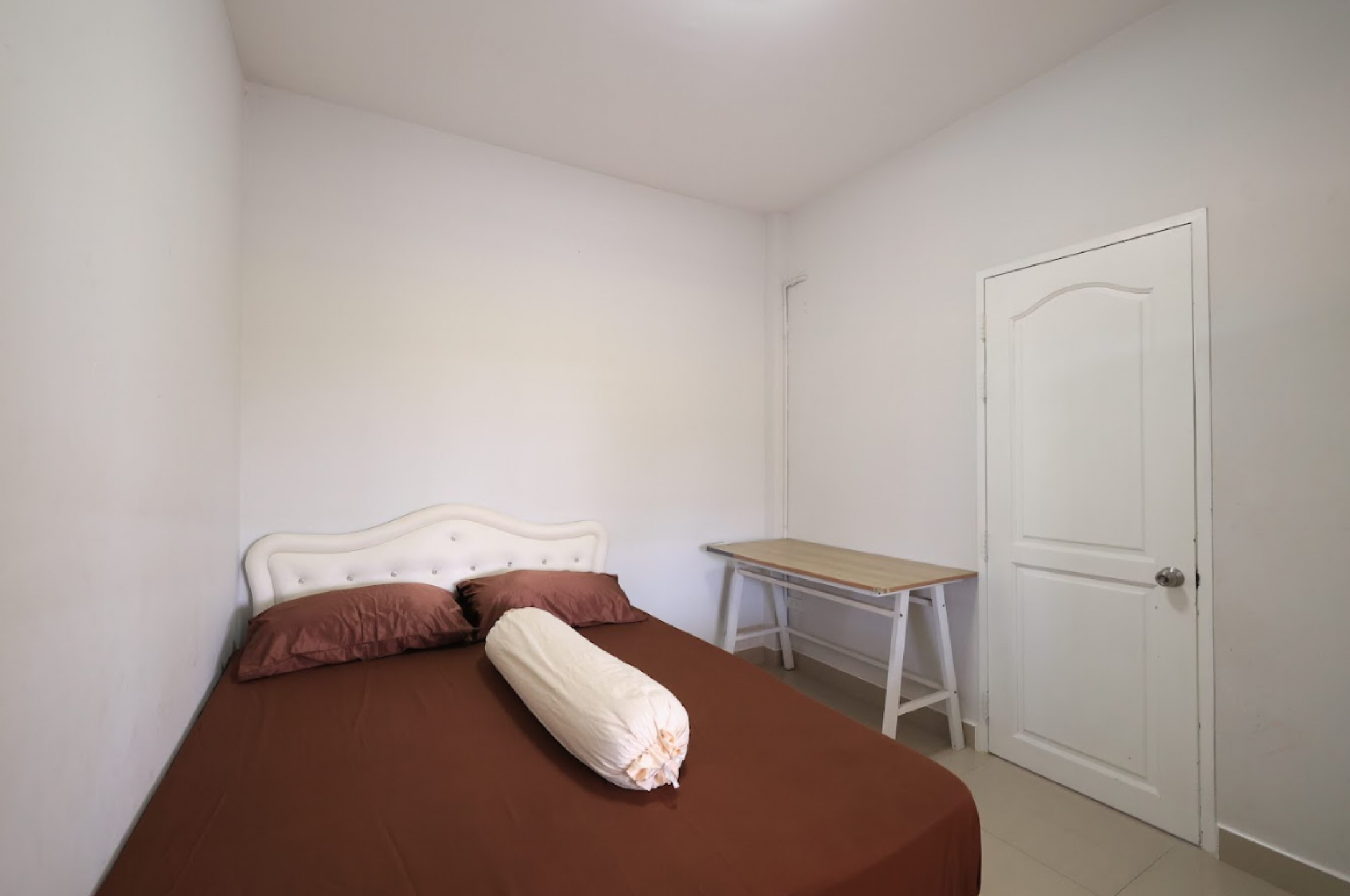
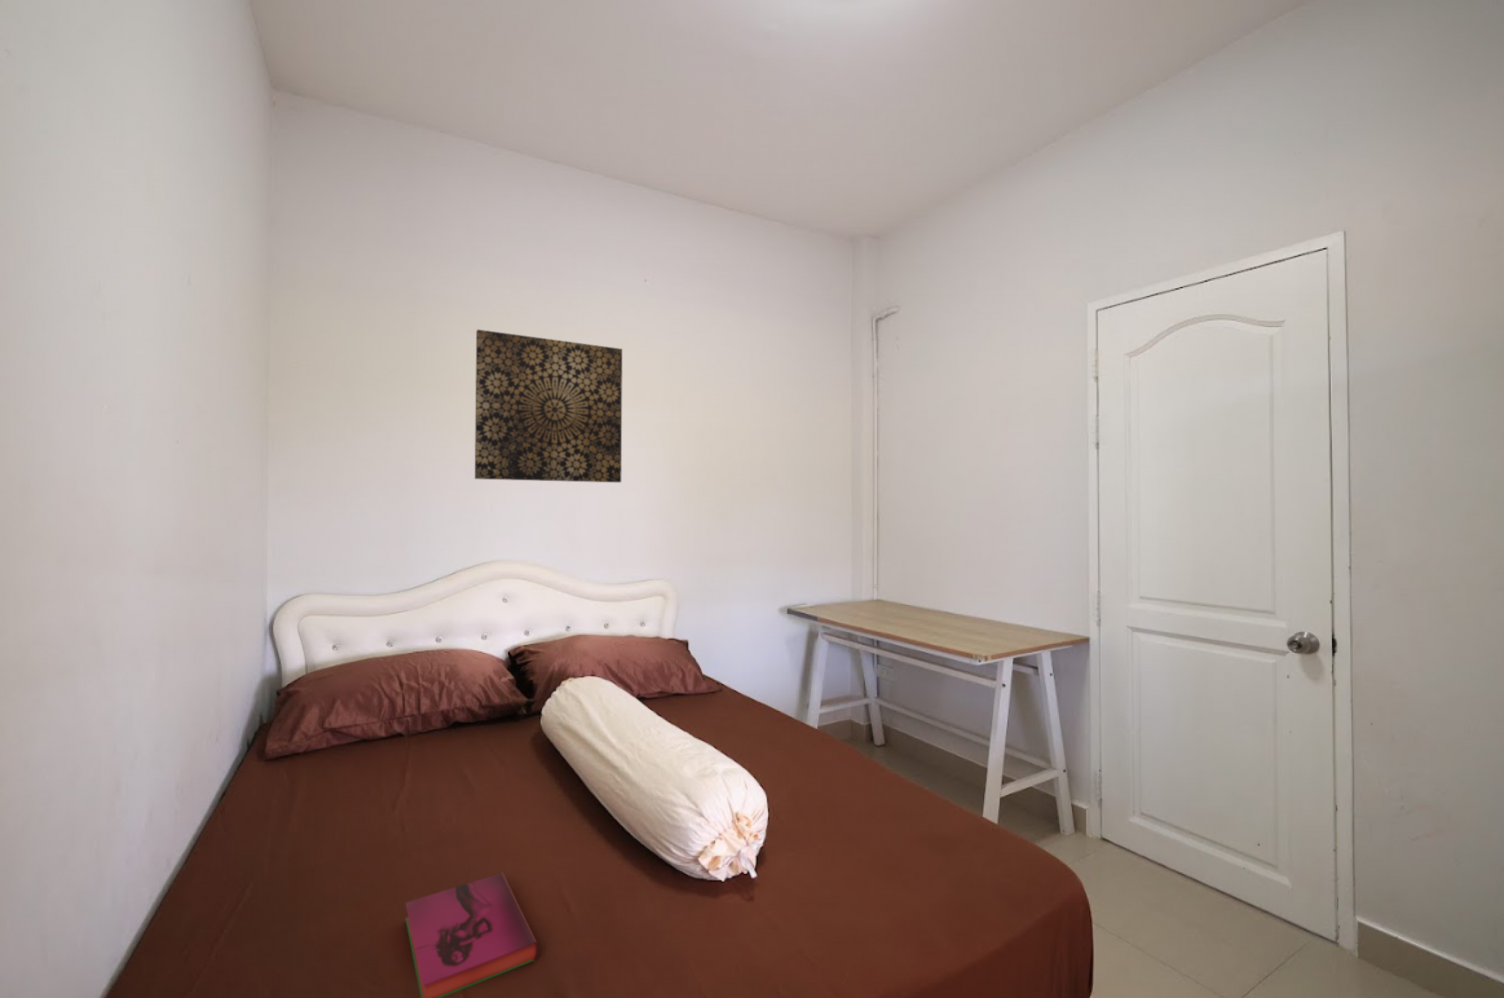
+ hardback book [404,871,539,998]
+ wall art [475,329,623,483]
